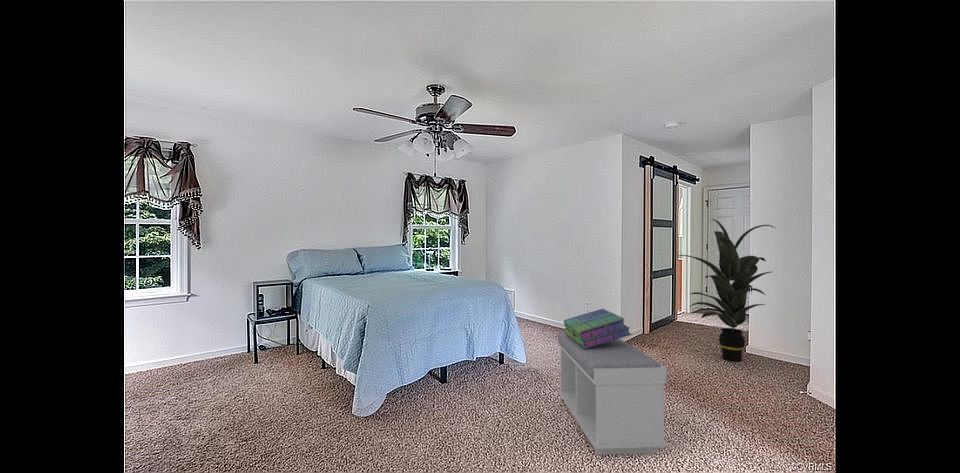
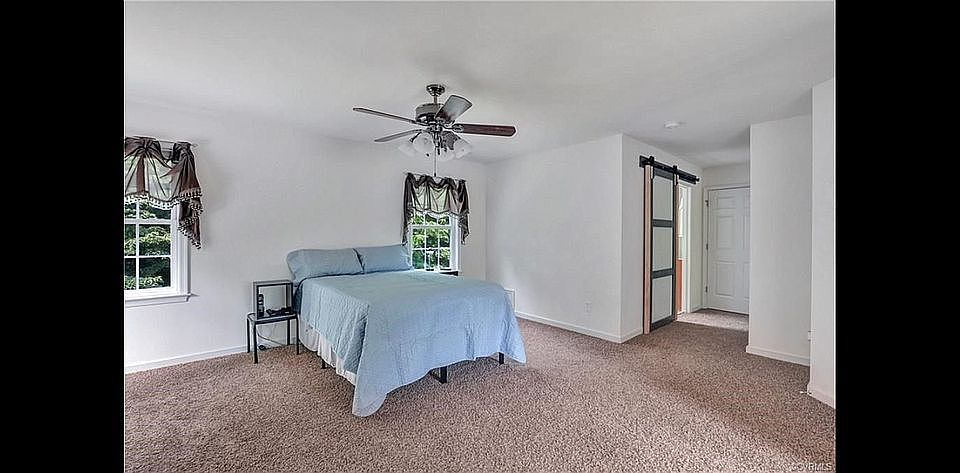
- indoor plant [678,218,777,362]
- bench [557,331,668,456]
- stack of books [563,308,633,349]
